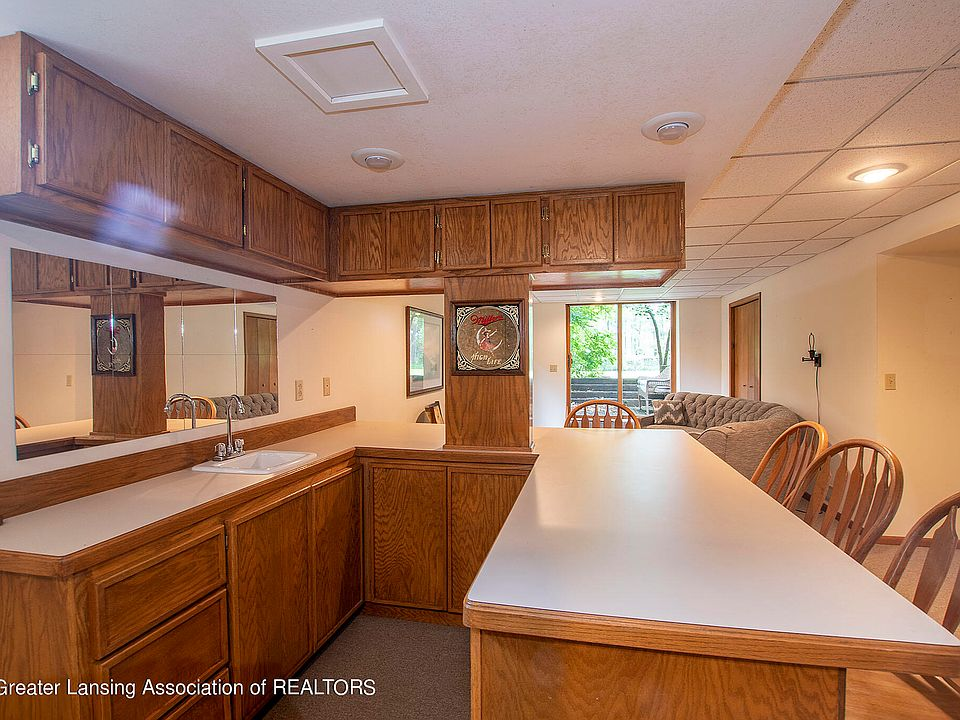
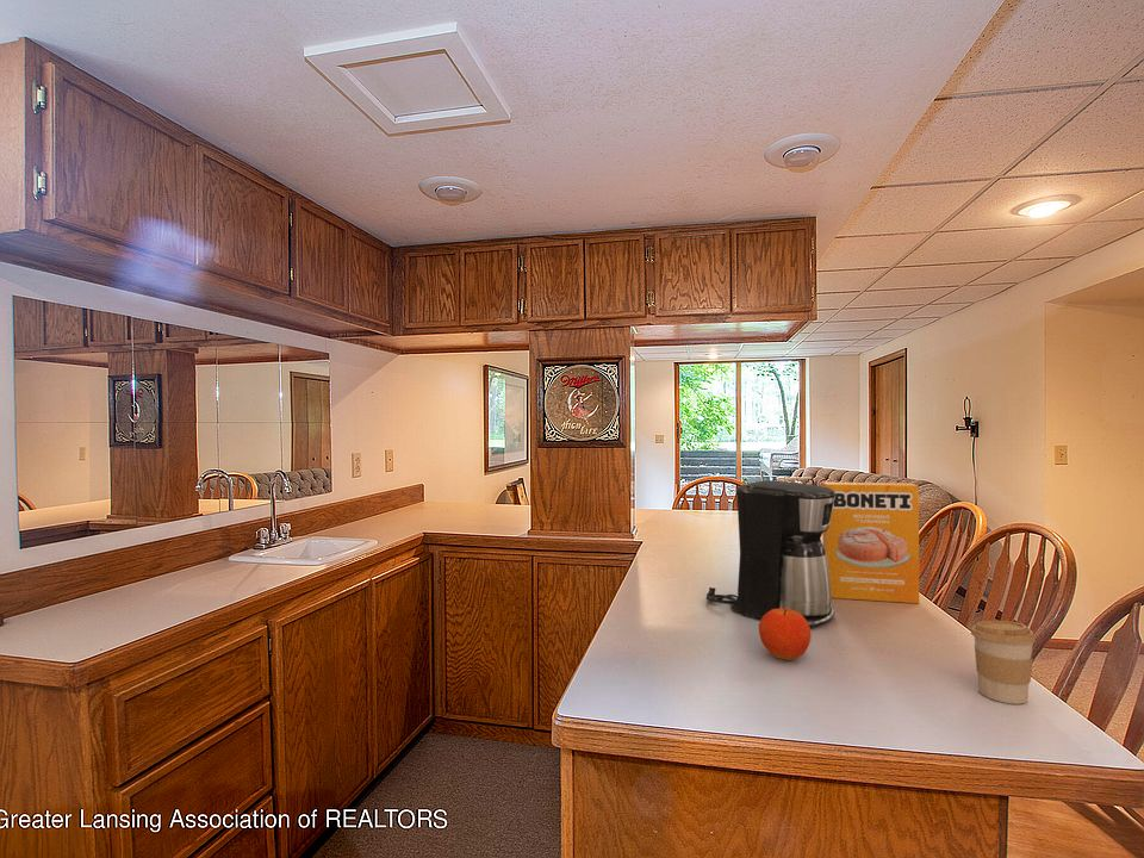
+ fruit [758,609,812,661]
+ cereal box [821,480,920,604]
+ coffee maker [705,479,837,628]
+ coffee cup [970,620,1037,705]
